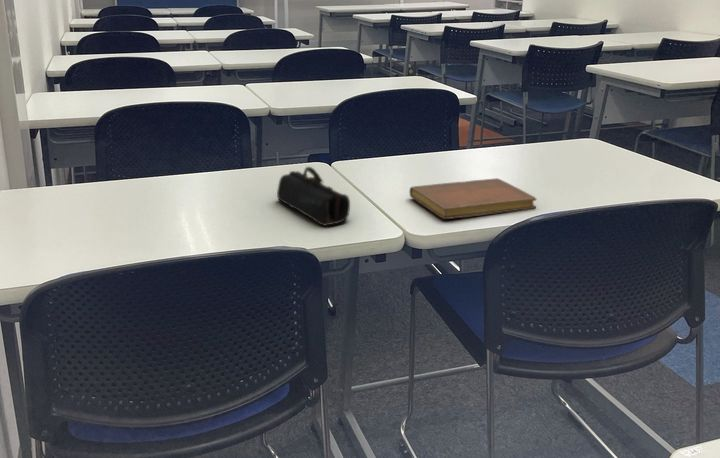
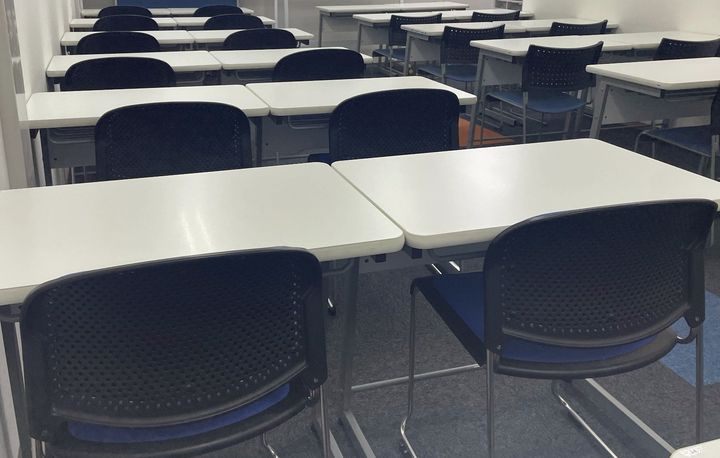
- notebook [408,177,537,220]
- pencil case [276,166,351,227]
